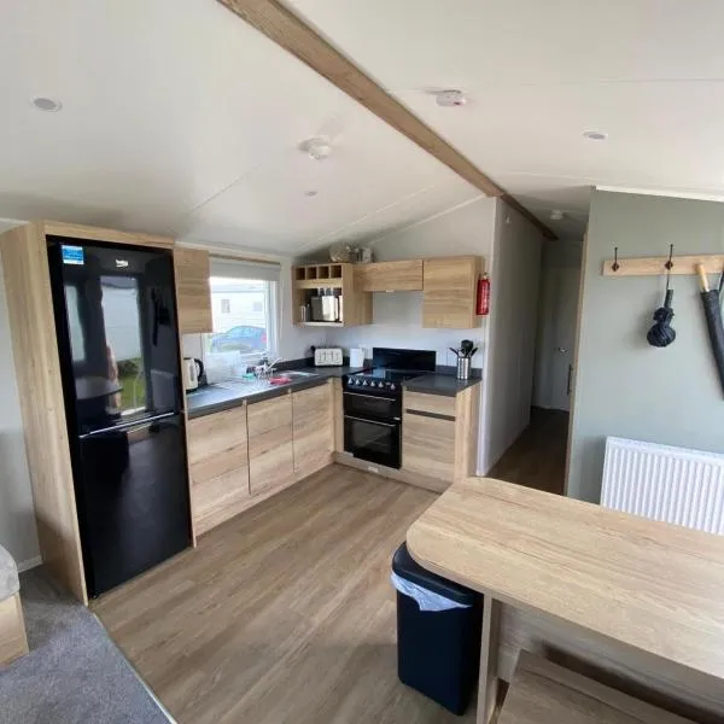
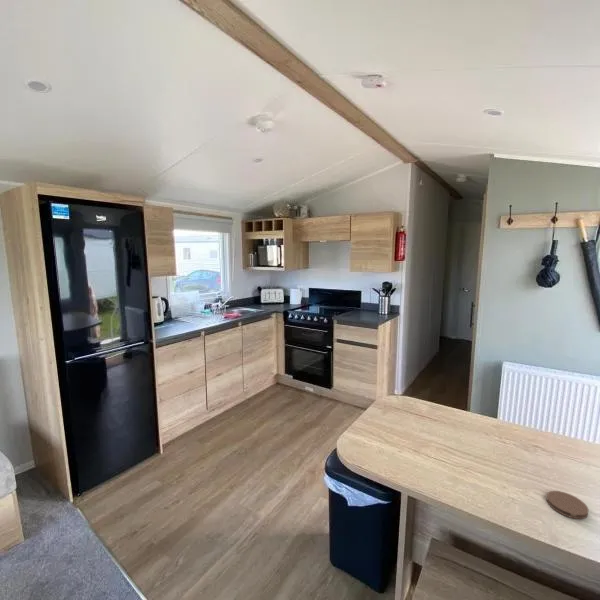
+ coaster [545,490,590,520]
